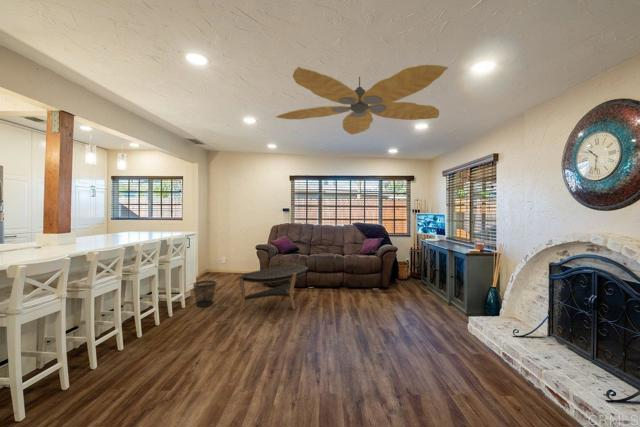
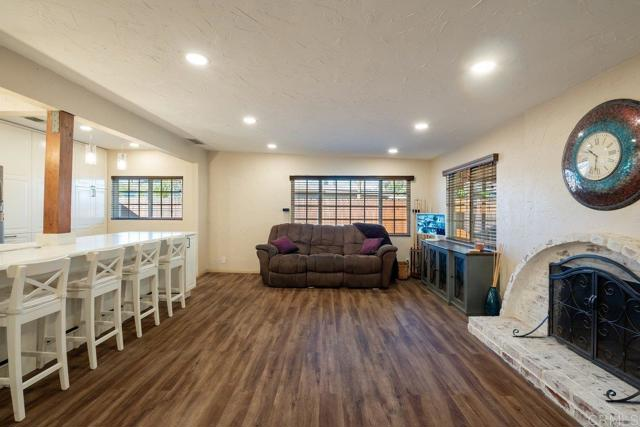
- coffee table [236,263,309,314]
- ceiling fan [275,64,449,136]
- wastebasket [192,280,217,308]
